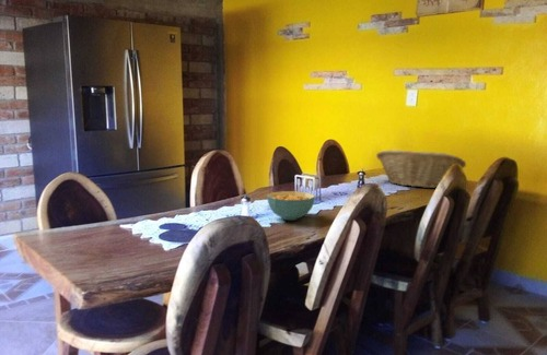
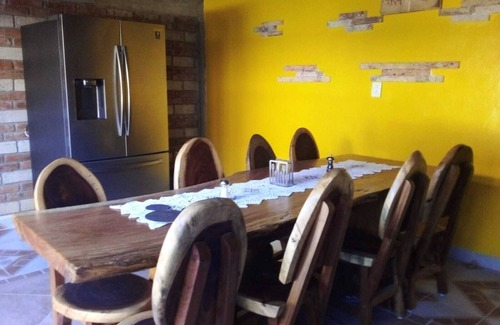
- cereal bowl [266,190,316,222]
- fruit basket [375,149,467,189]
